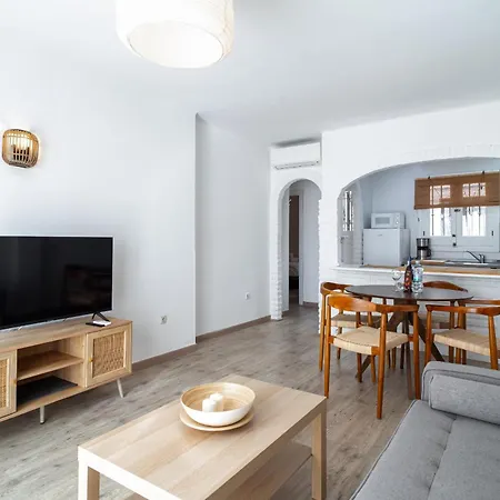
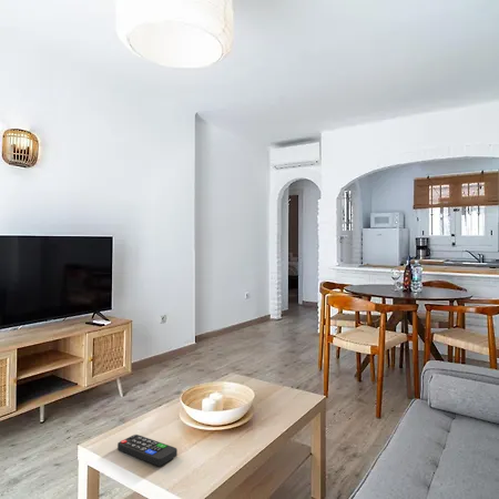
+ remote control [116,434,179,467]
